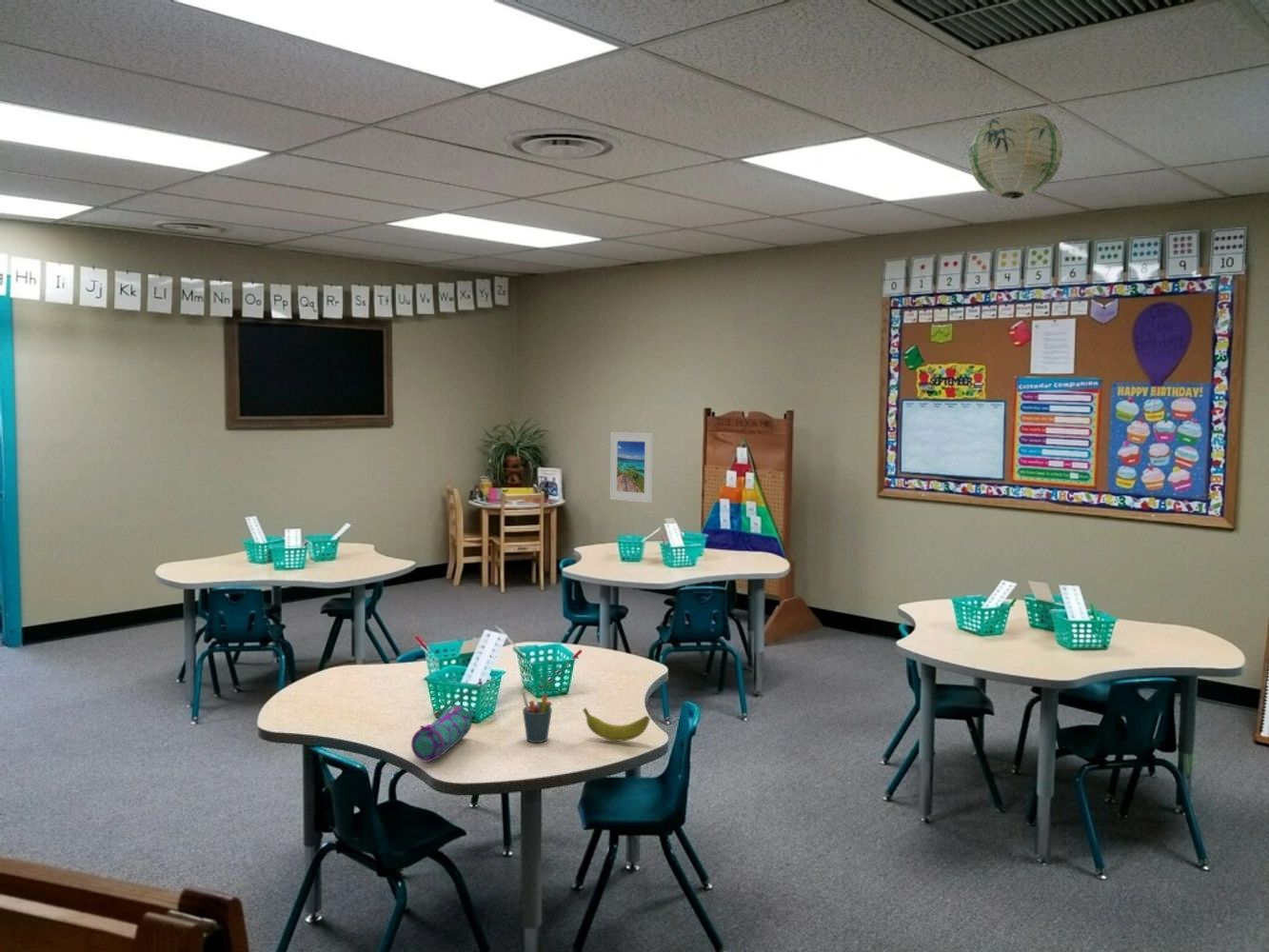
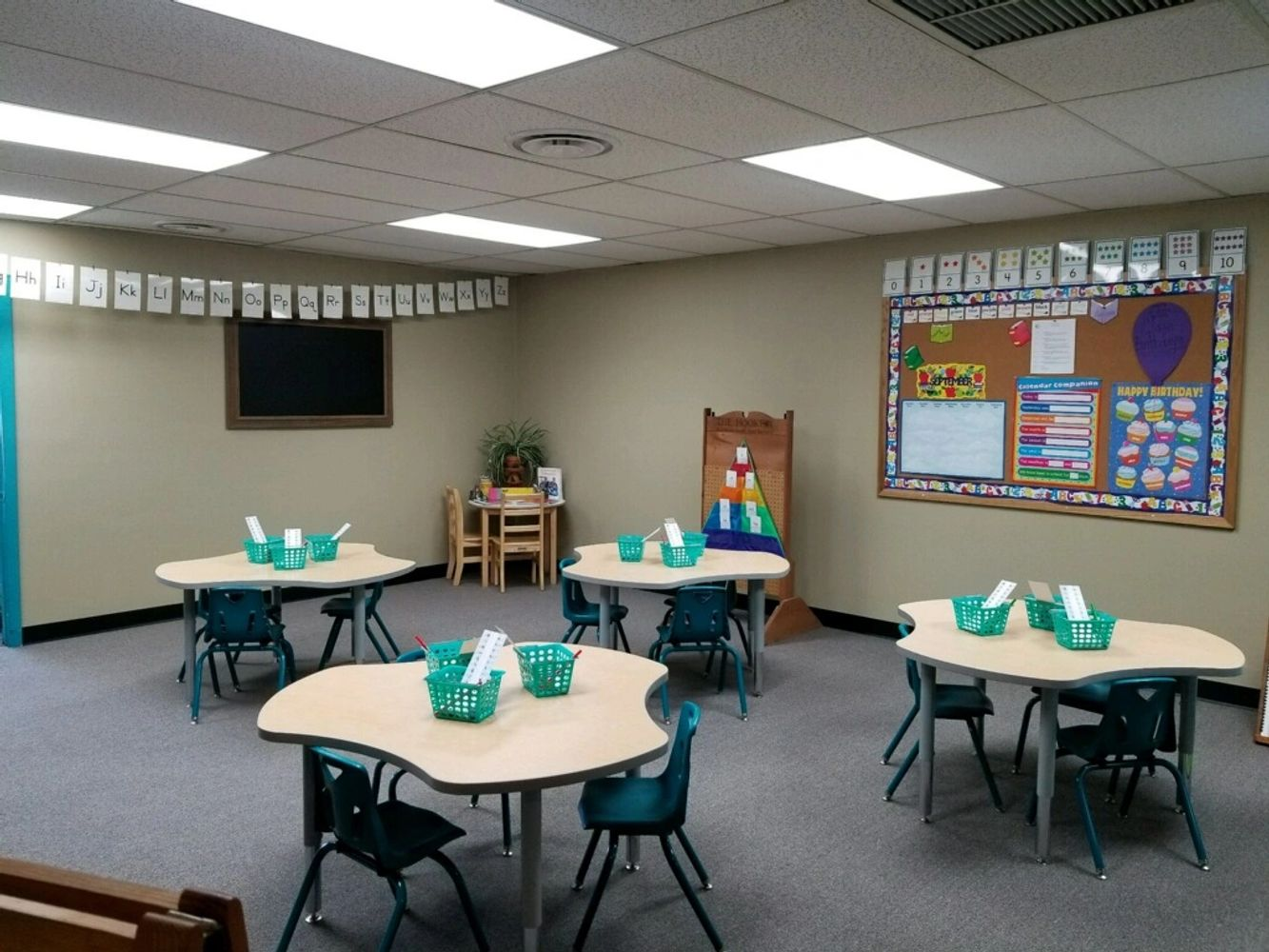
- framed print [609,431,654,504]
- pen holder [521,690,553,744]
- pencil case [410,704,473,763]
- banana [582,706,651,742]
- paper lantern [967,109,1064,200]
